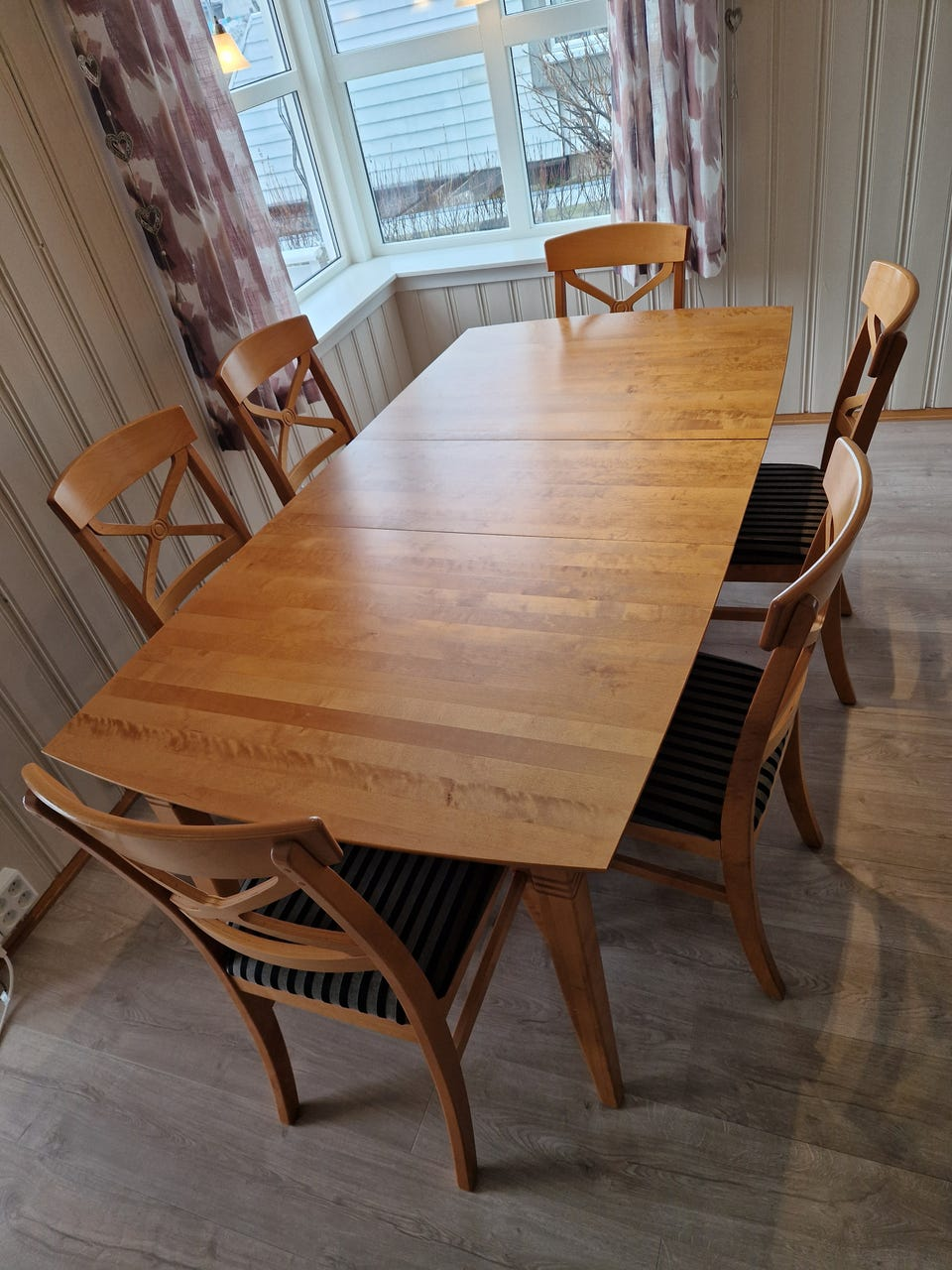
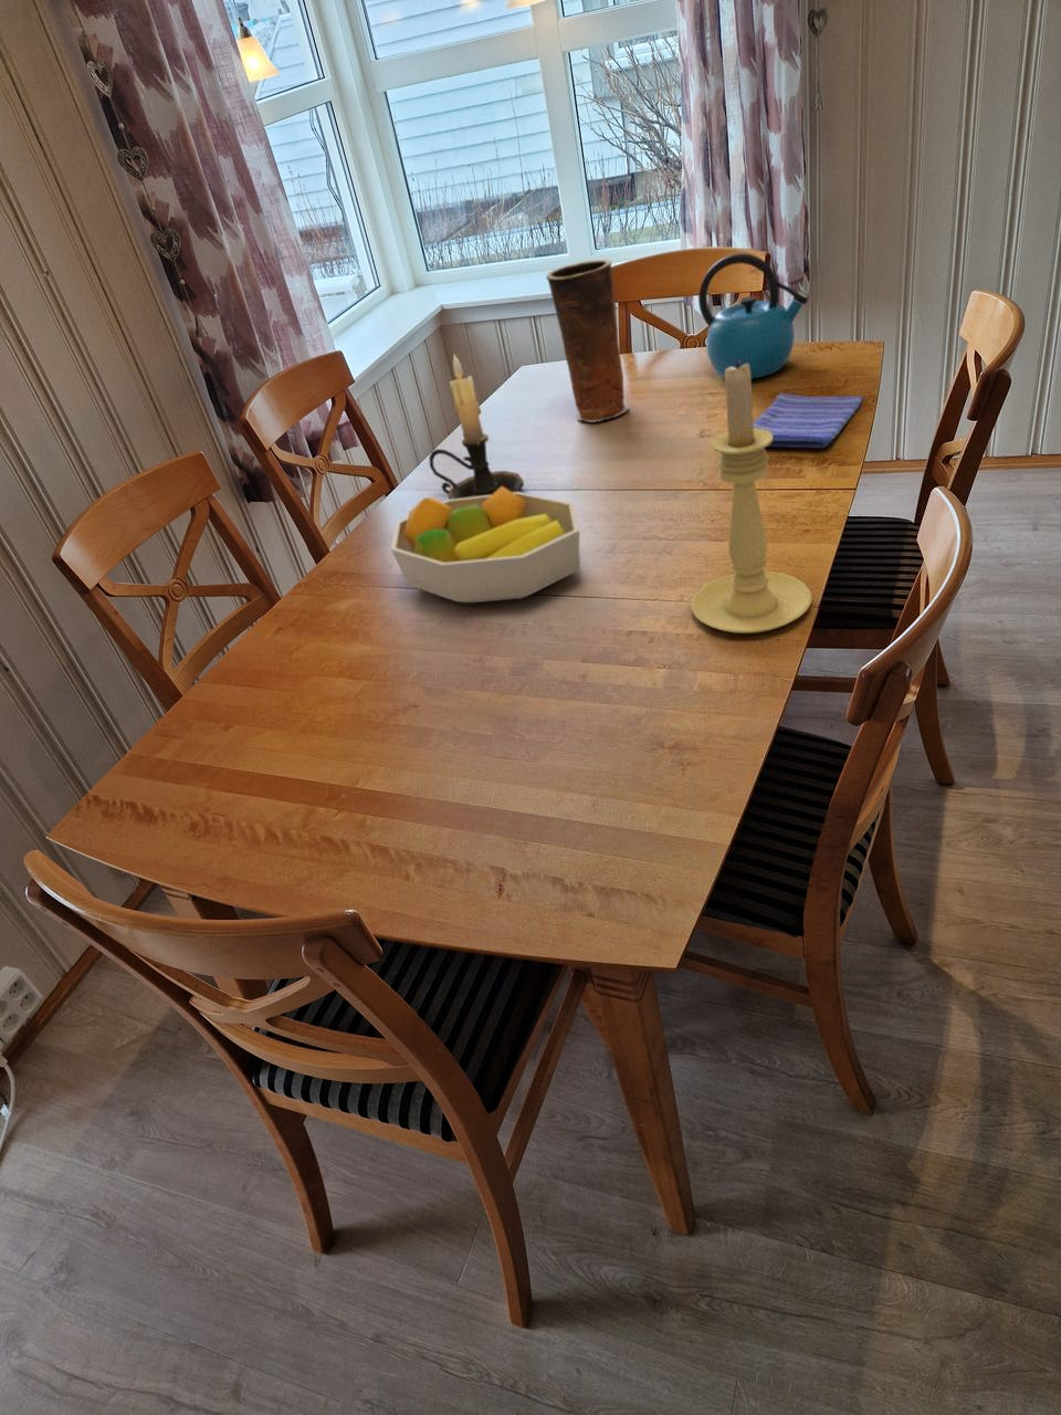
+ candle holder [690,361,814,635]
+ dish towel [752,391,865,449]
+ vase [545,258,630,423]
+ fruit bowl [390,487,582,604]
+ kettle [698,252,810,380]
+ candle holder [428,354,525,499]
